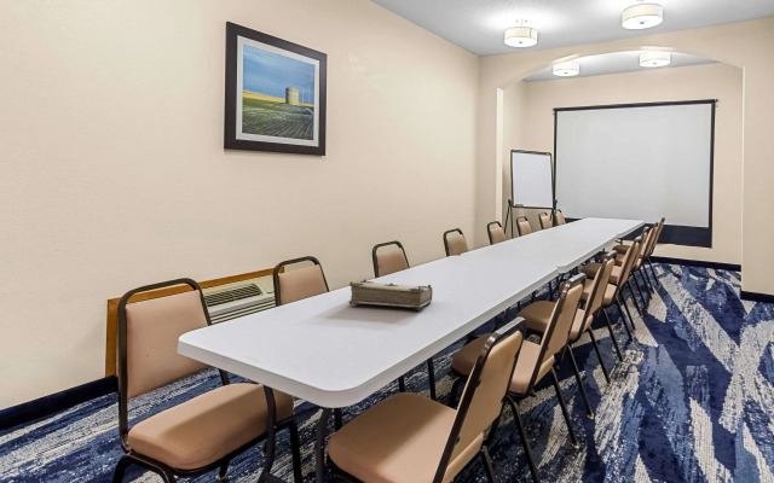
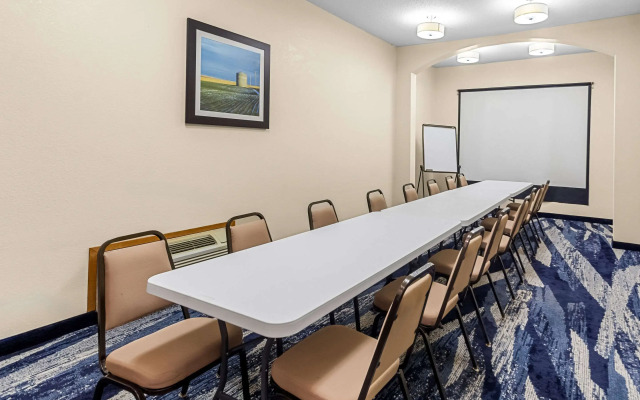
- bible [347,278,434,312]
